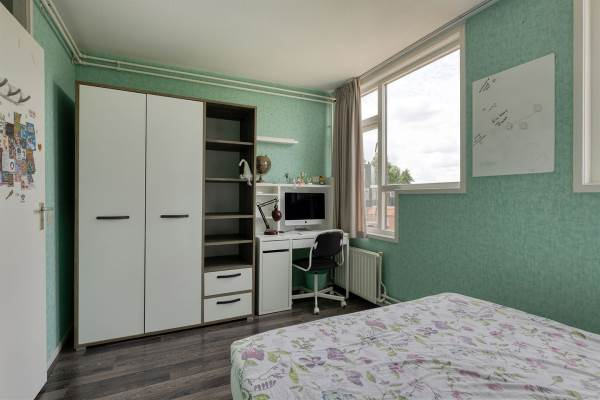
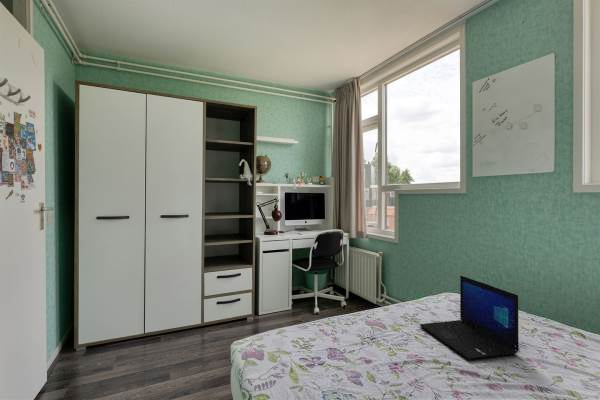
+ laptop [419,275,520,360]
